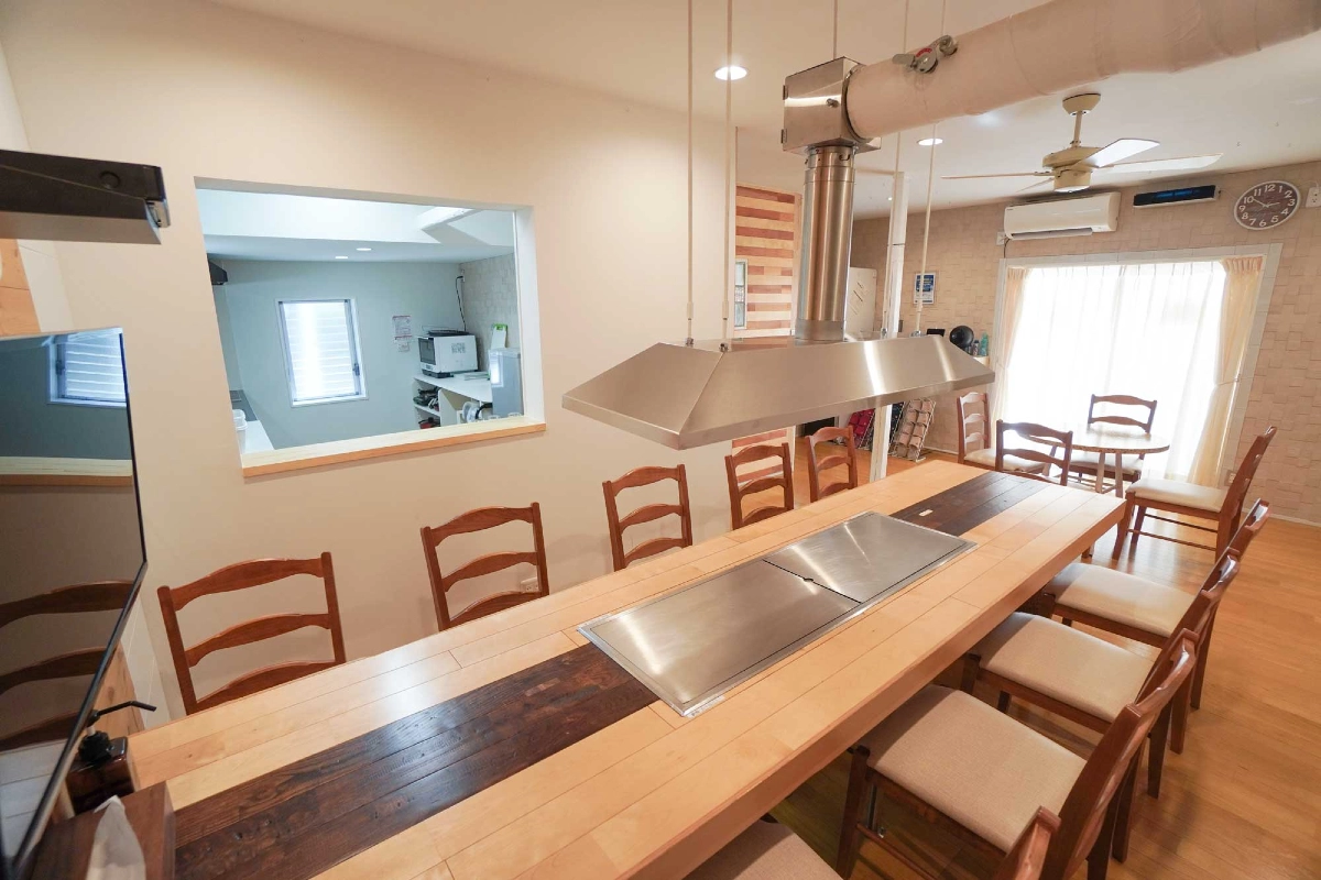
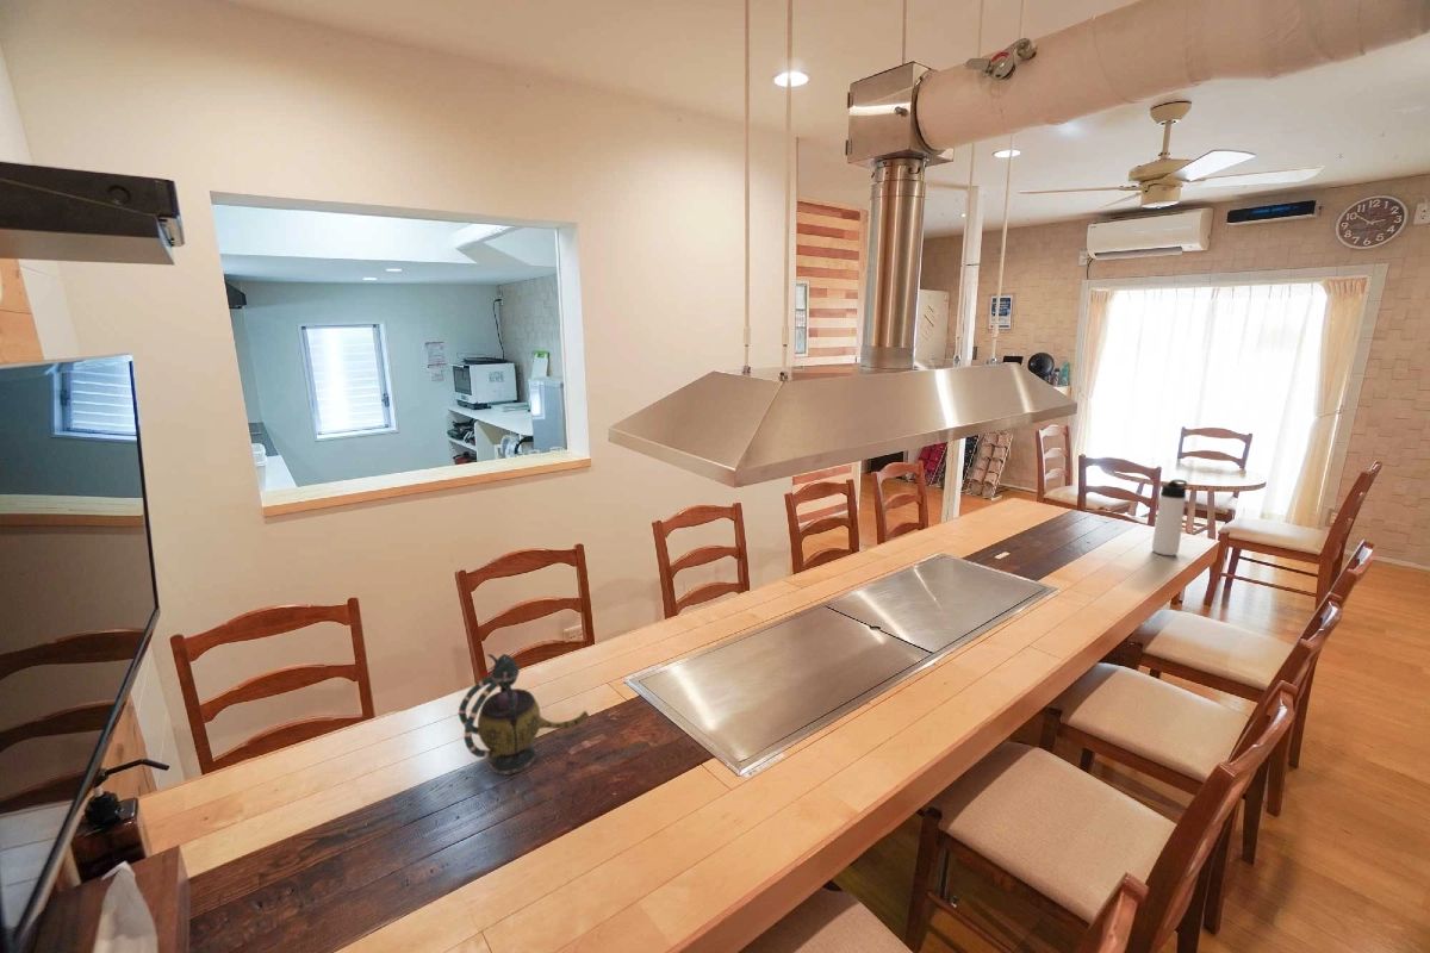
+ teapot [458,653,591,776]
+ thermos bottle [1151,479,1188,556]
